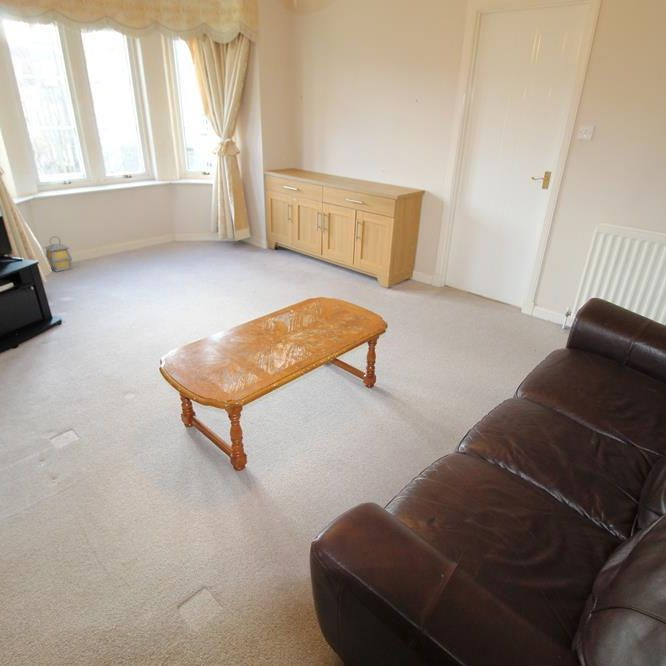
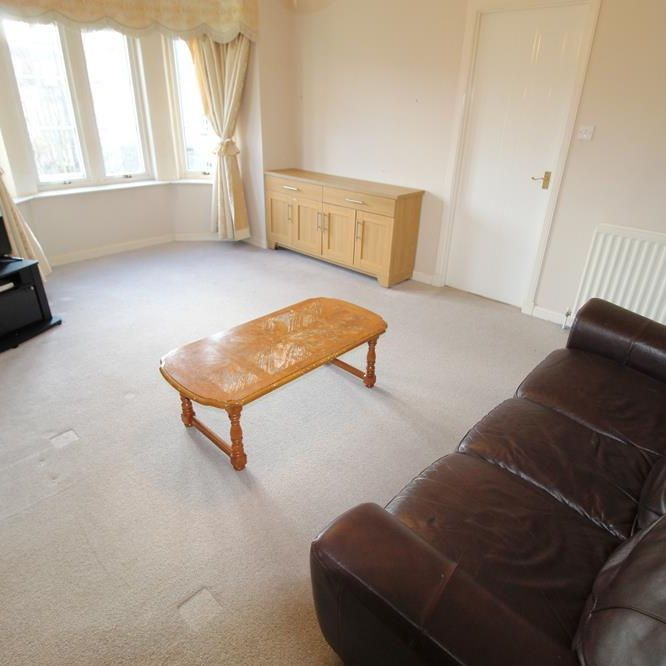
- lantern [43,235,74,273]
